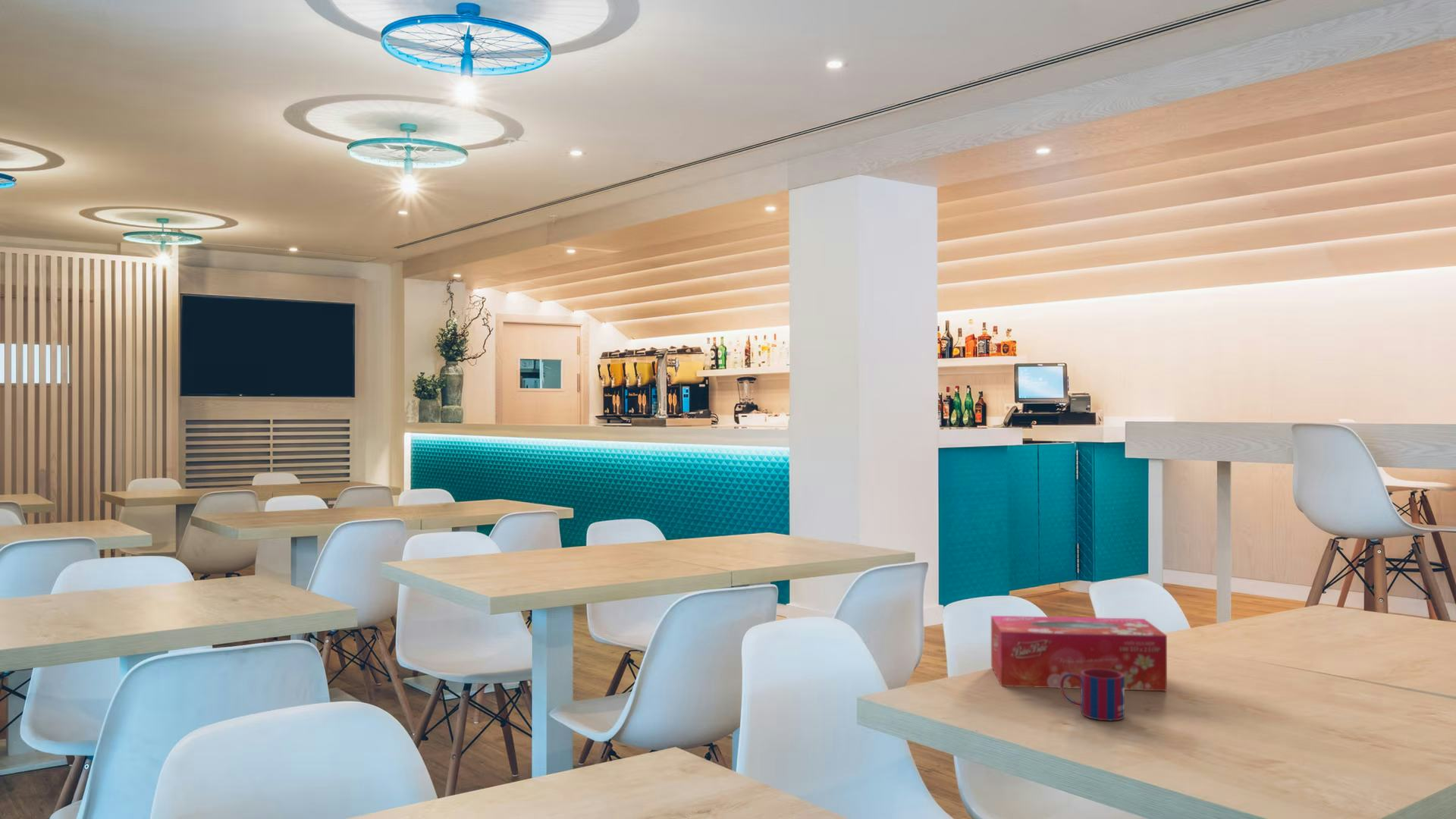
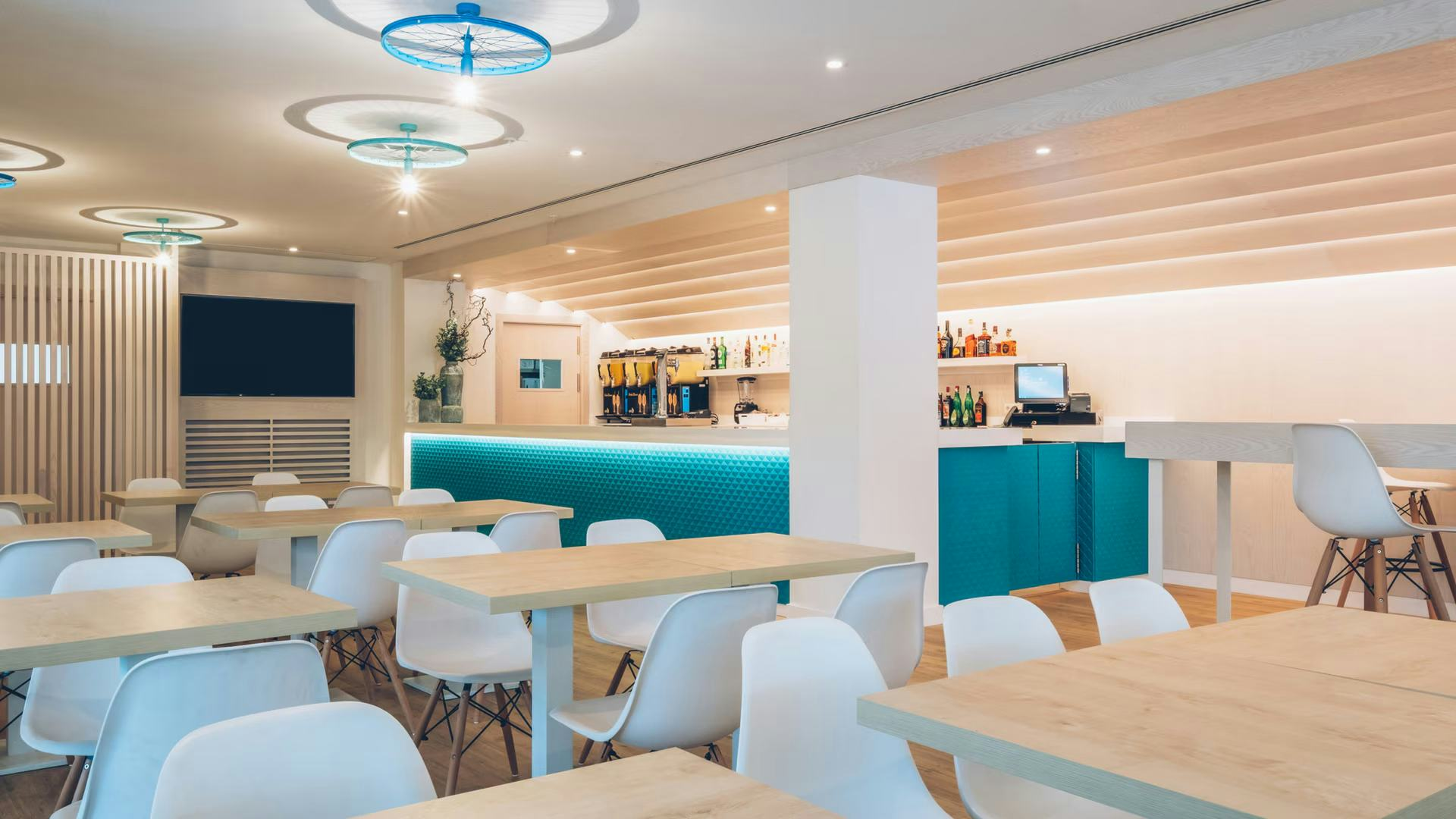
- tissue box [990,615,1168,692]
- mug [1059,669,1125,721]
